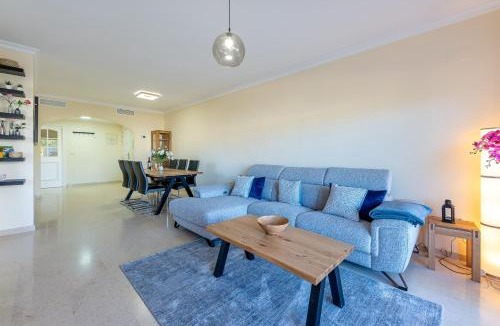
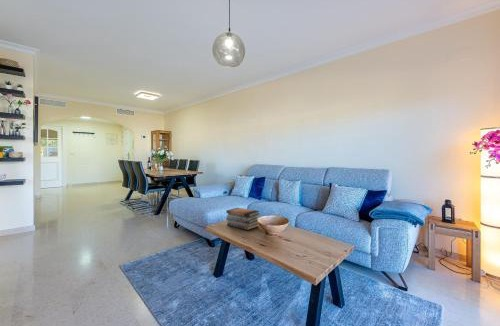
+ book stack [225,207,261,231]
